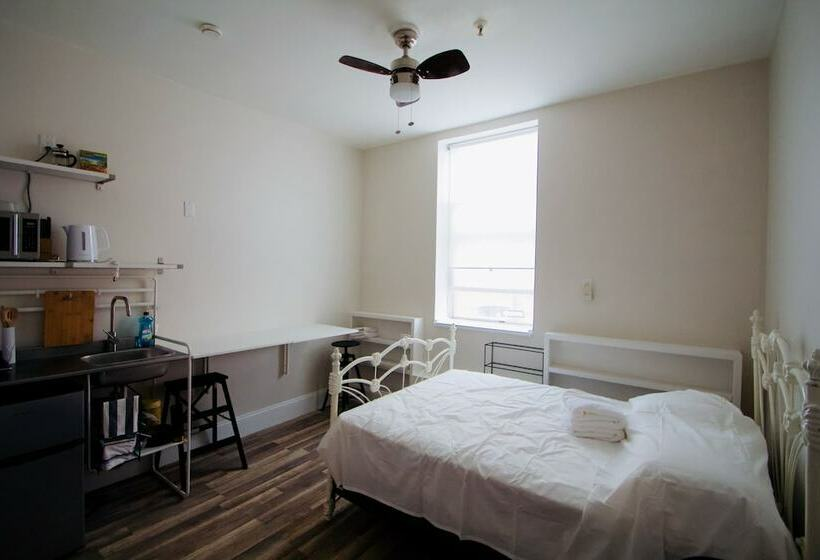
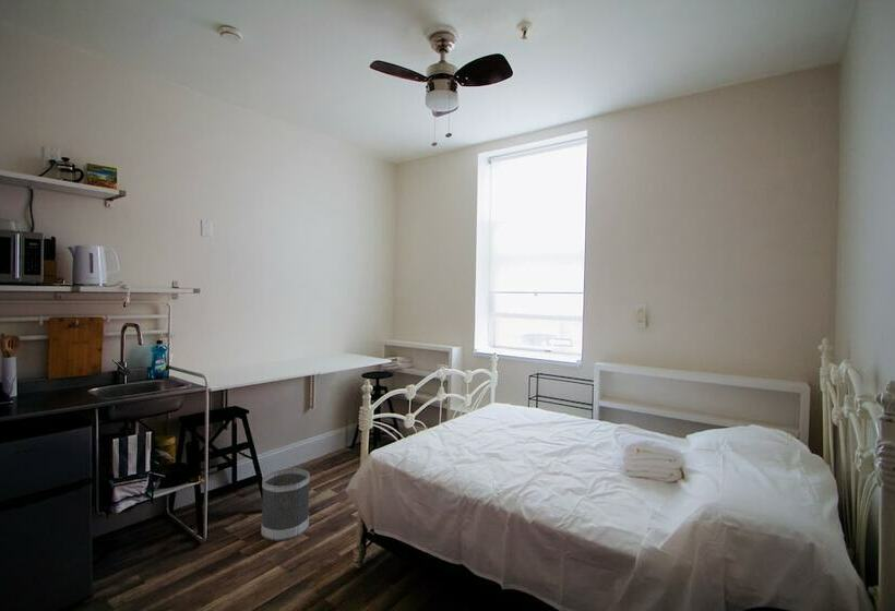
+ wastebasket [260,467,311,542]
